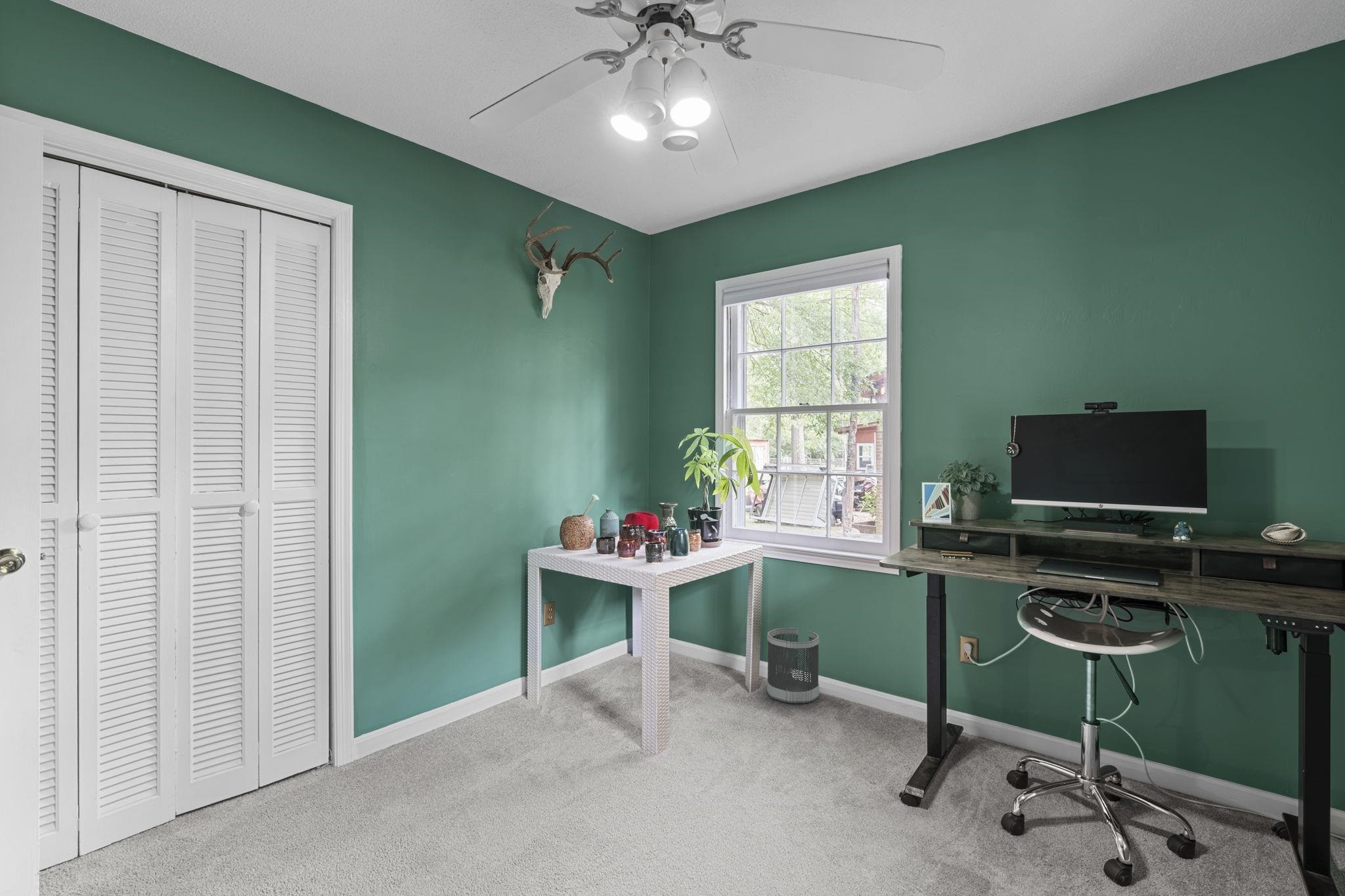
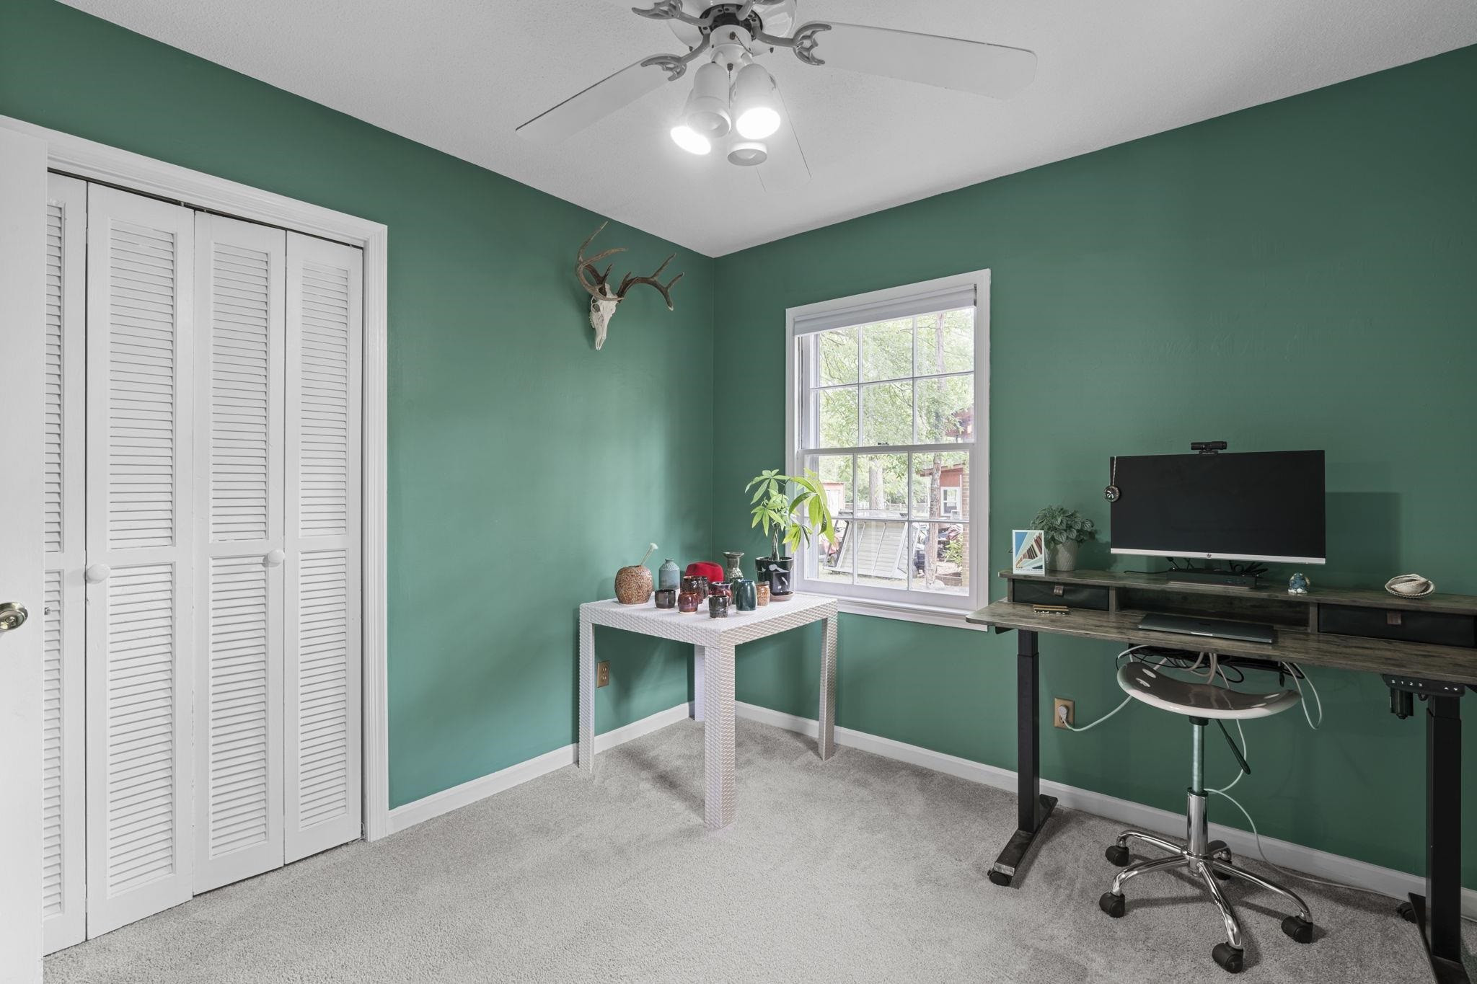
- wastebasket [766,628,820,704]
